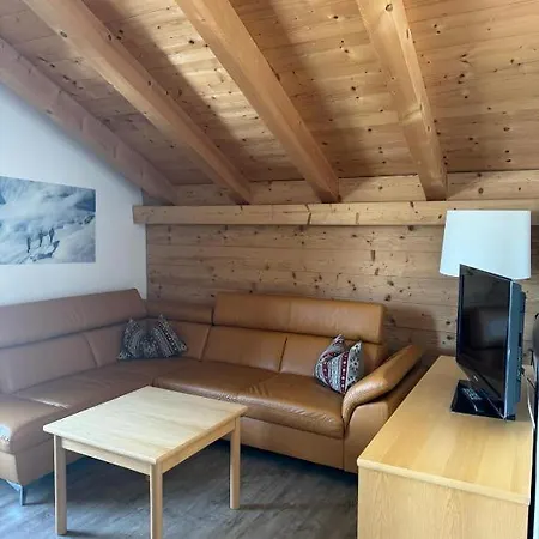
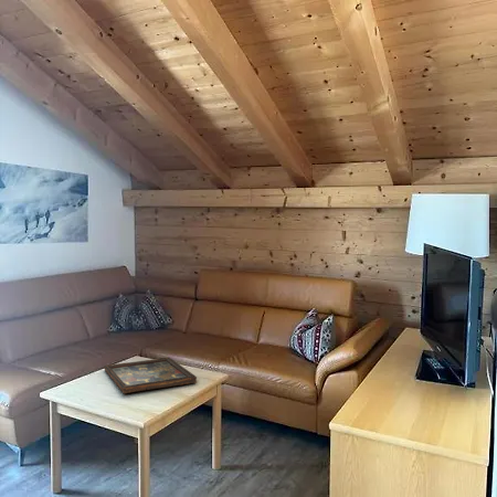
+ decorative tray [103,357,198,394]
